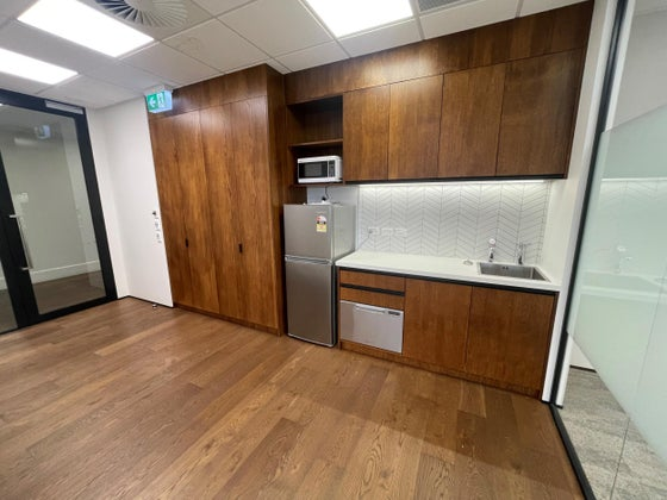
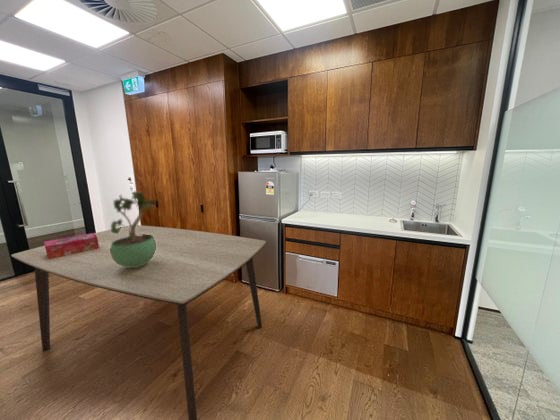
+ tissue box [43,232,99,259]
+ dining table [10,224,267,420]
+ potted plant [110,190,158,268]
